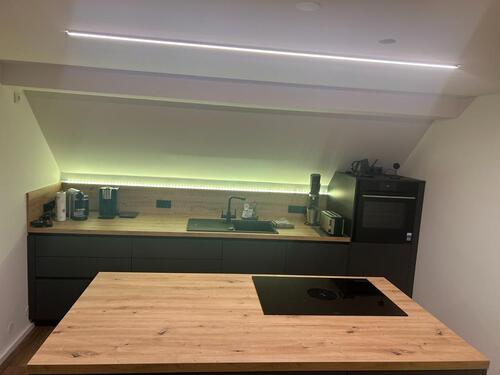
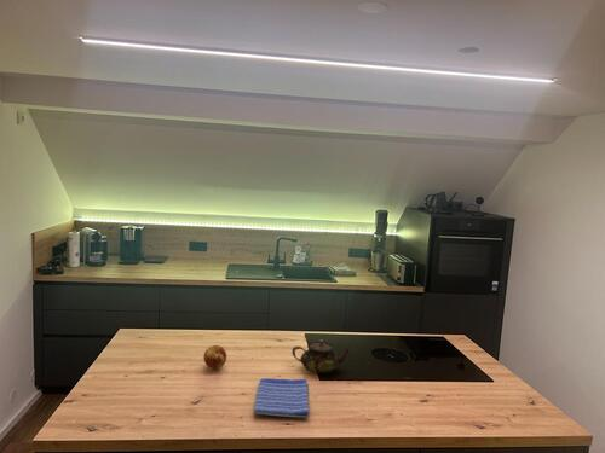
+ dish towel [253,377,310,419]
+ teapot [290,338,351,374]
+ fruit [203,344,227,370]
